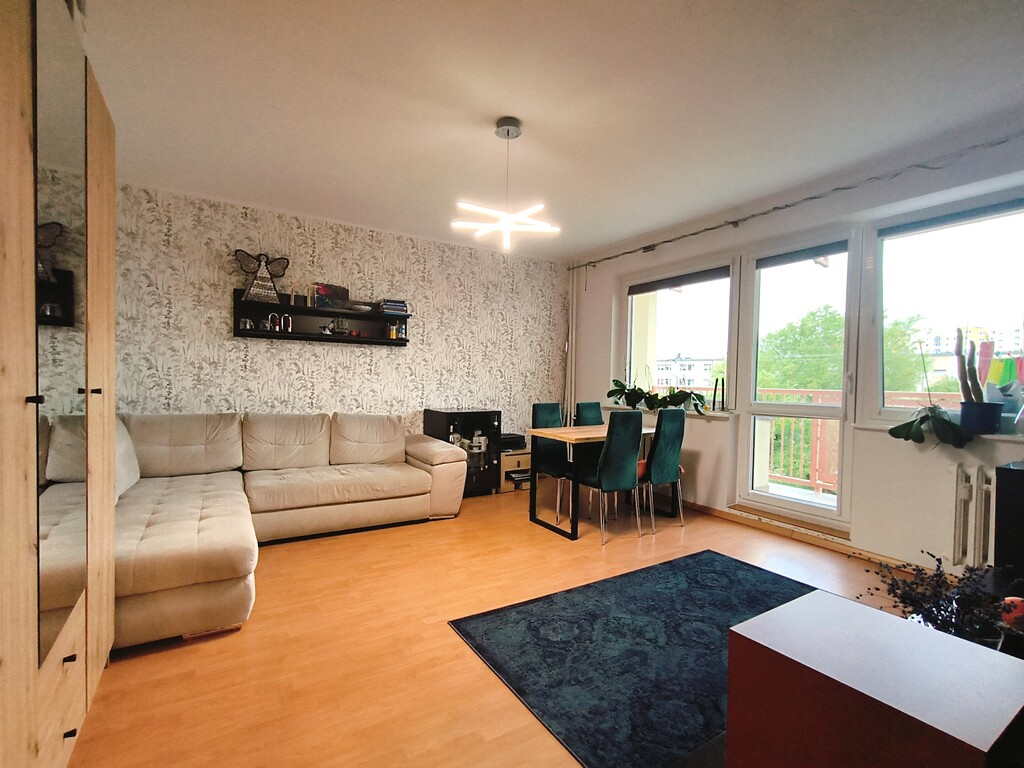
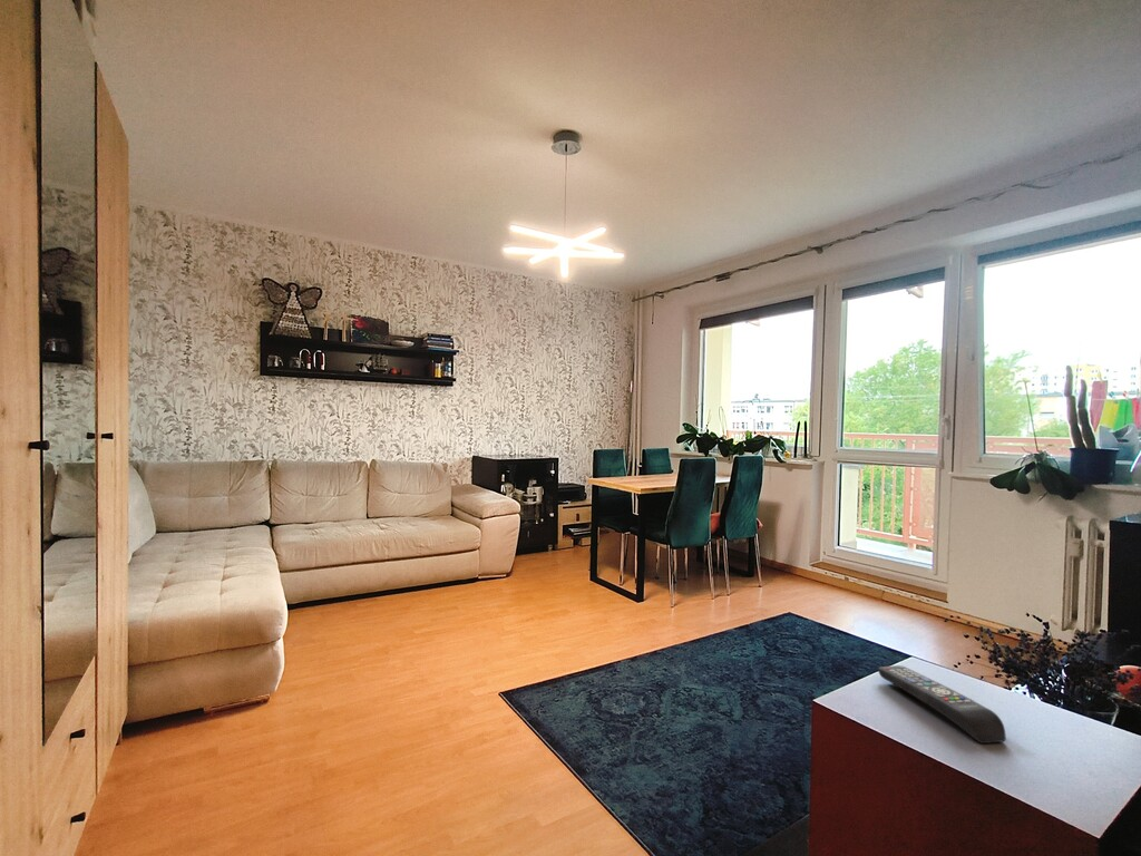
+ remote control [877,664,1007,745]
